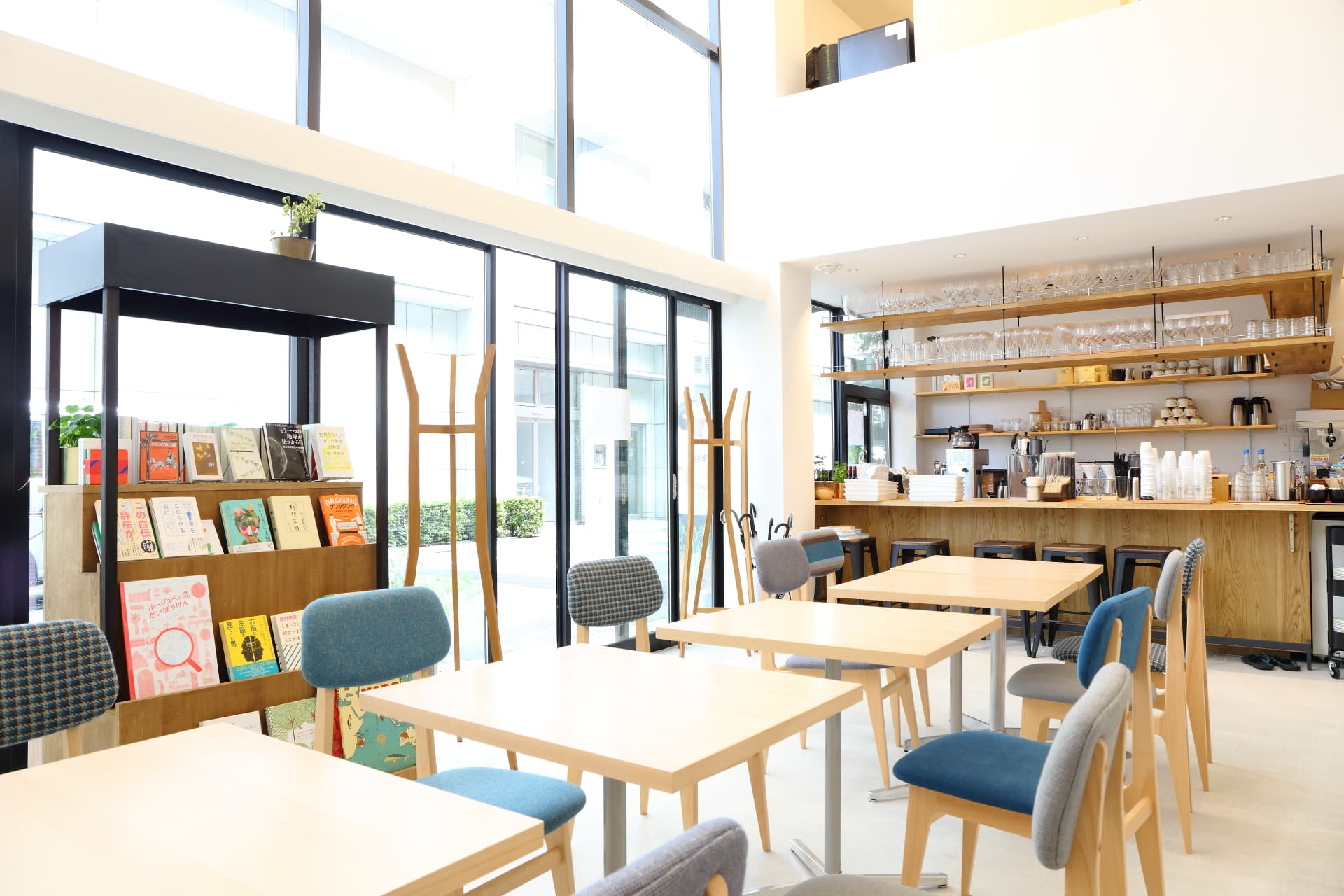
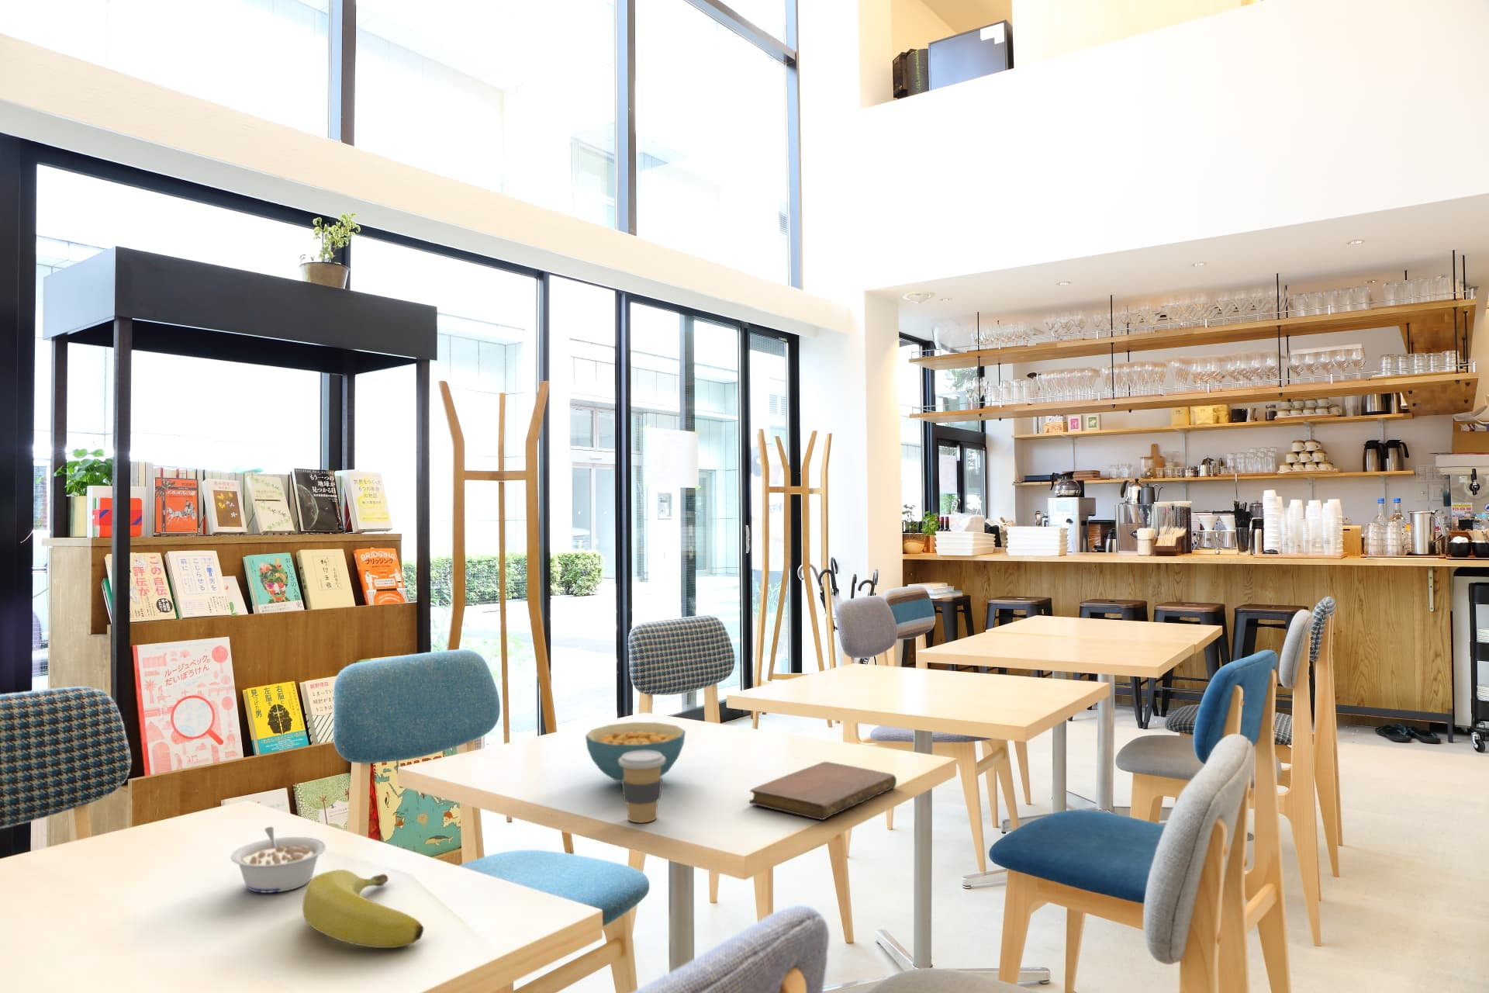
+ notebook [748,761,897,821]
+ cereal bowl [585,721,686,784]
+ coffee cup [619,750,666,823]
+ legume [230,826,327,893]
+ banana [301,869,424,949]
